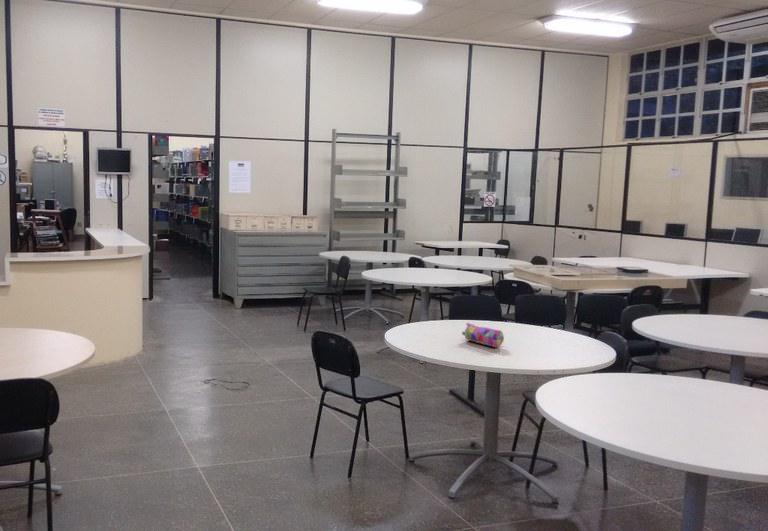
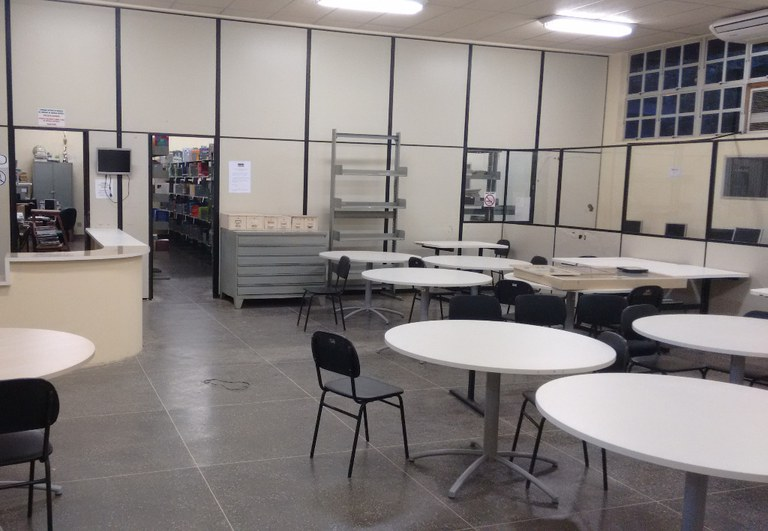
- pencil case [461,322,505,348]
